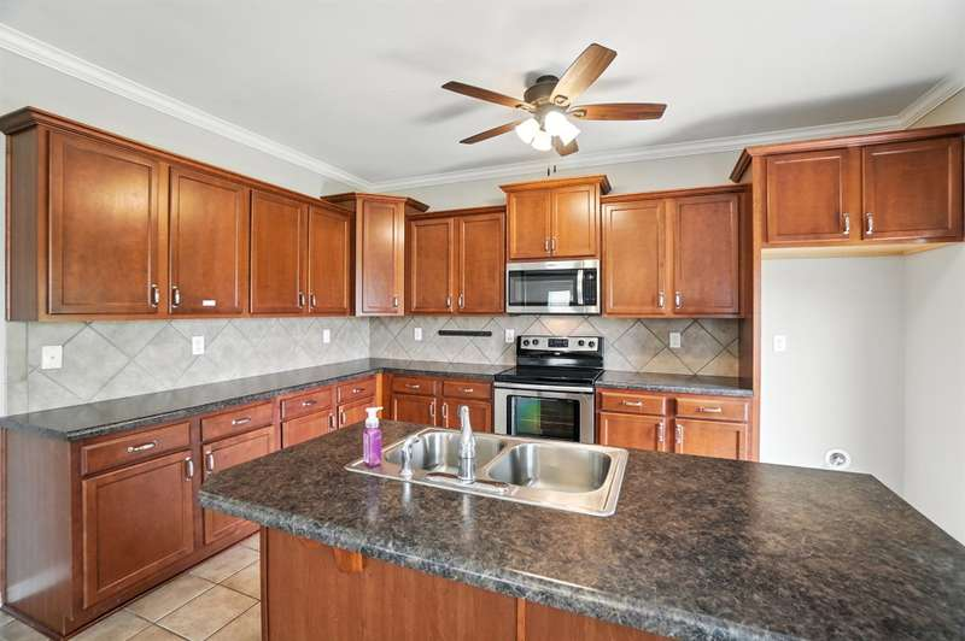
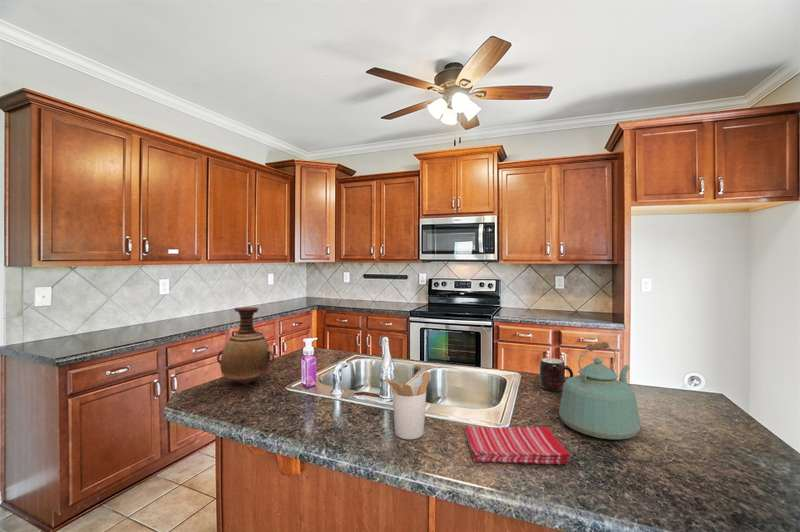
+ vase [216,306,276,385]
+ utensil holder [385,371,432,440]
+ dish towel [464,425,571,465]
+ mug [539,357,574,392]
+ kettle [558,341,642,440]
